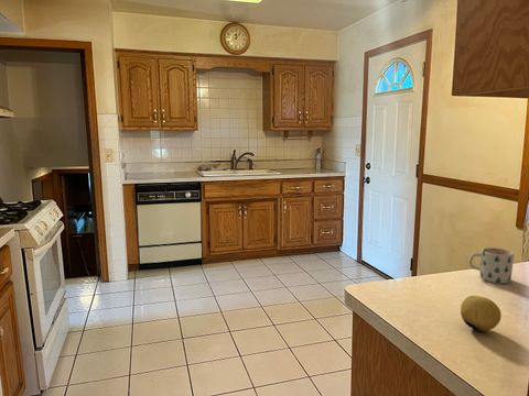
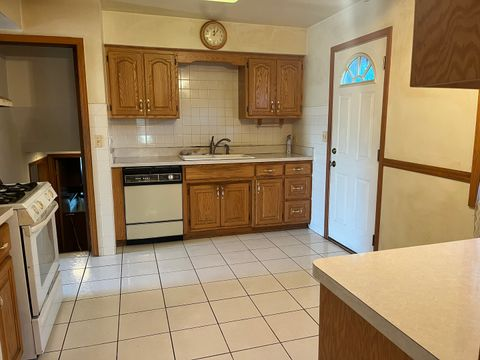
- mug [467,246,515,285]
- fruit [460,295,503,332]
